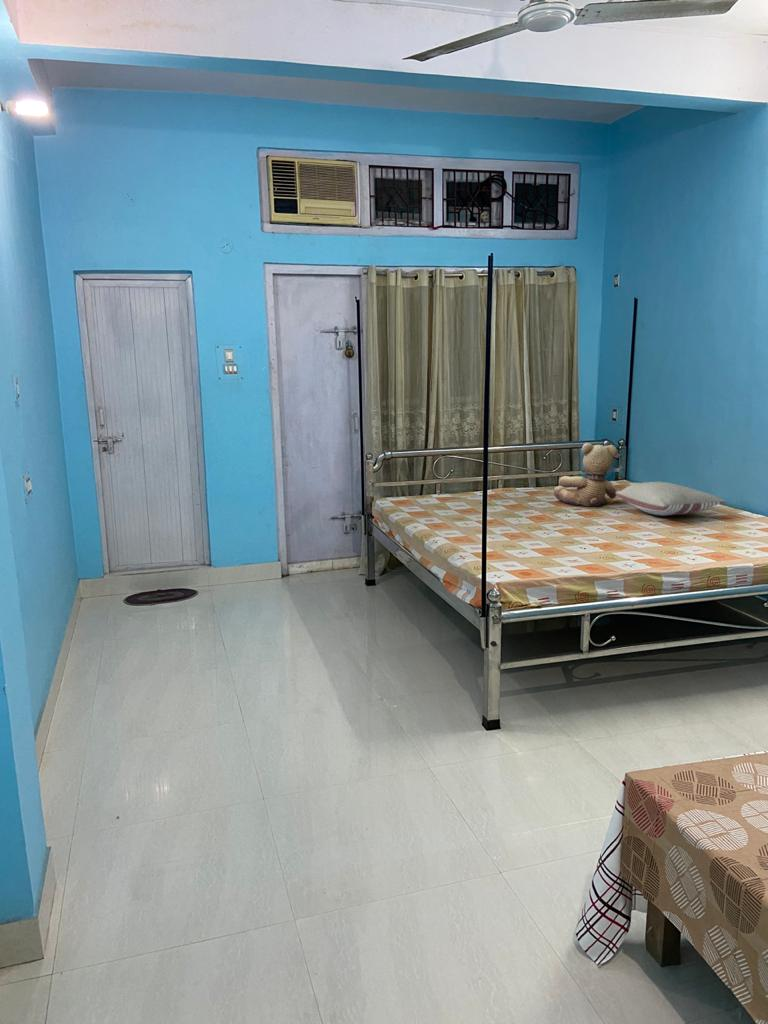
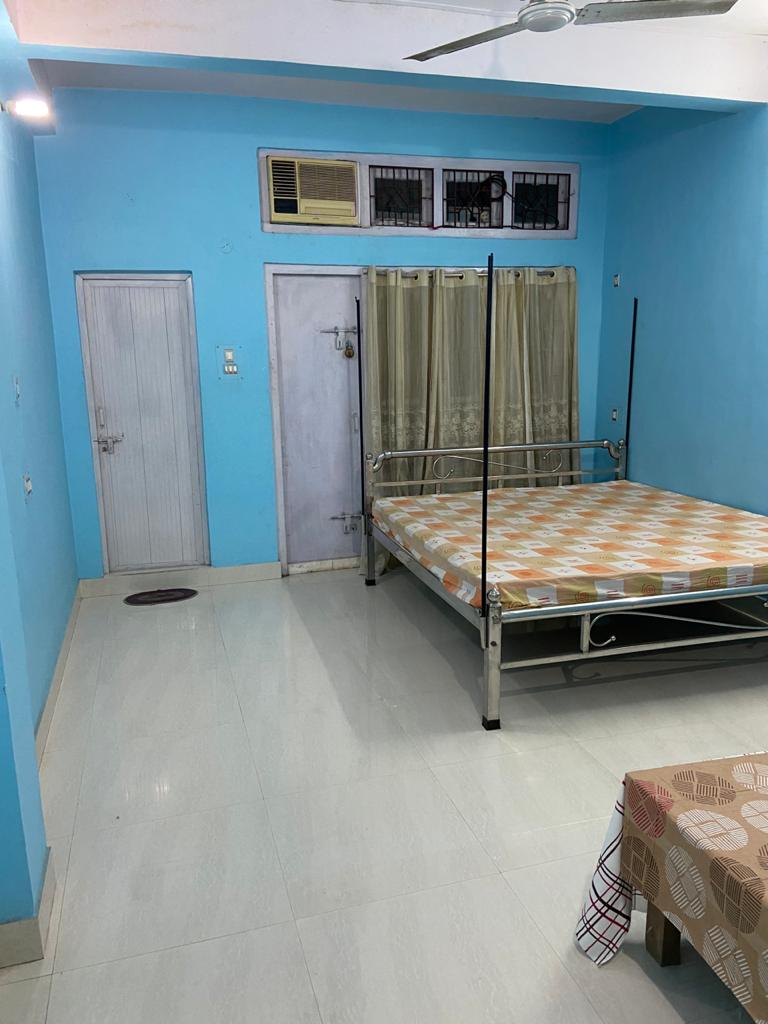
- pillow [616,481,727,517]
- teddy bear [553,442,618,507]
